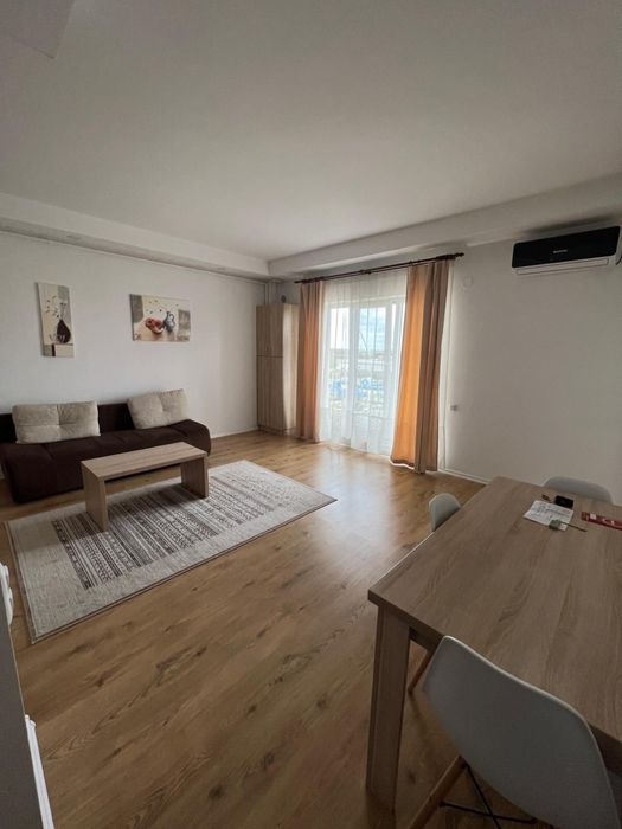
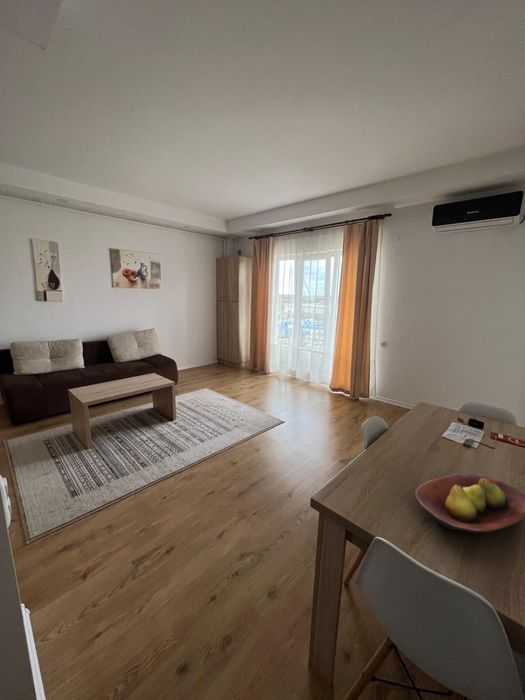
+ fruit bowl [413,472,525,534]
